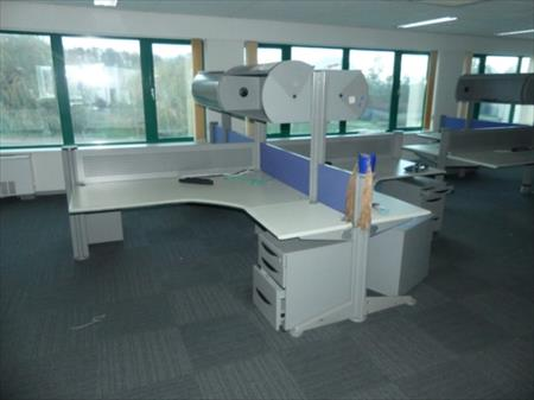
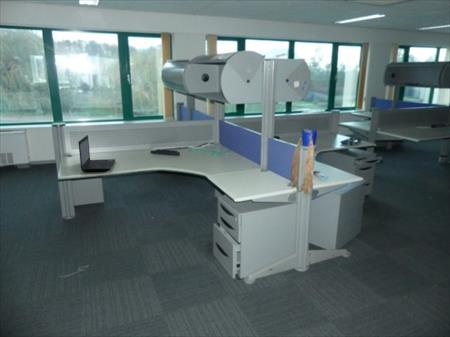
+ laptop [77,134,116,173]
